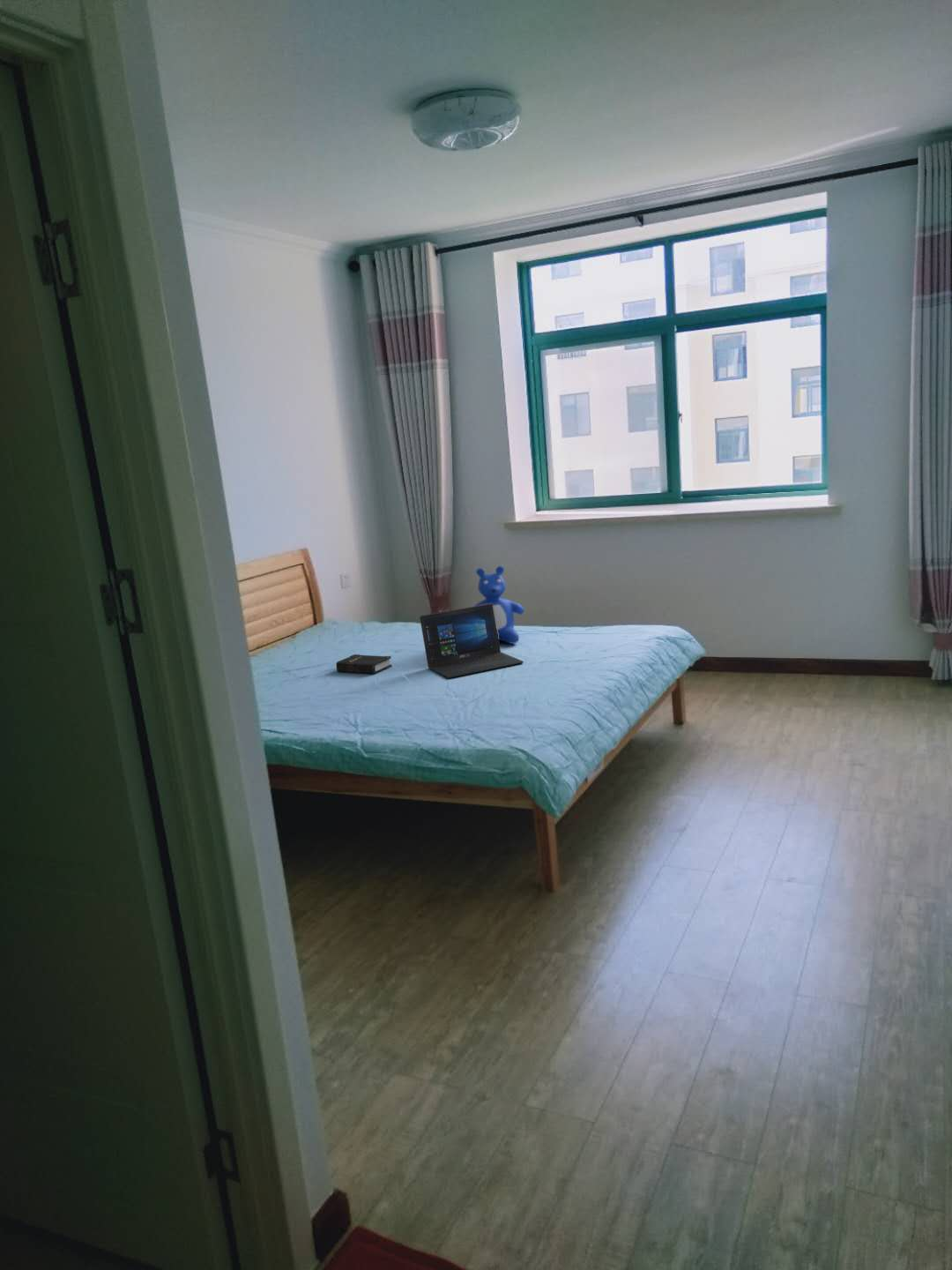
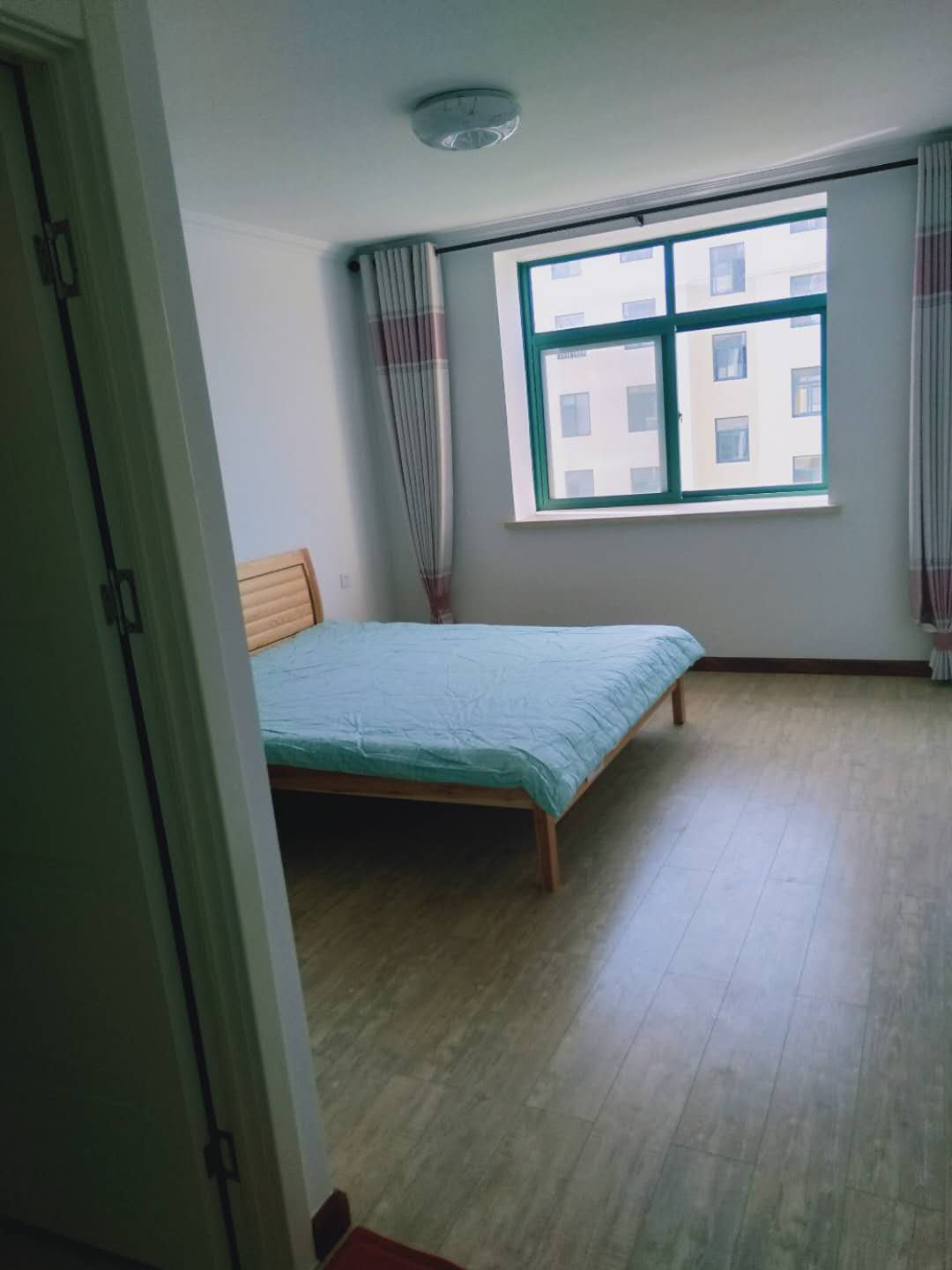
- laptop [419,603,524,679]
- hardback book [335,654,393,675]
- teddy bear [472,565,525,645]
